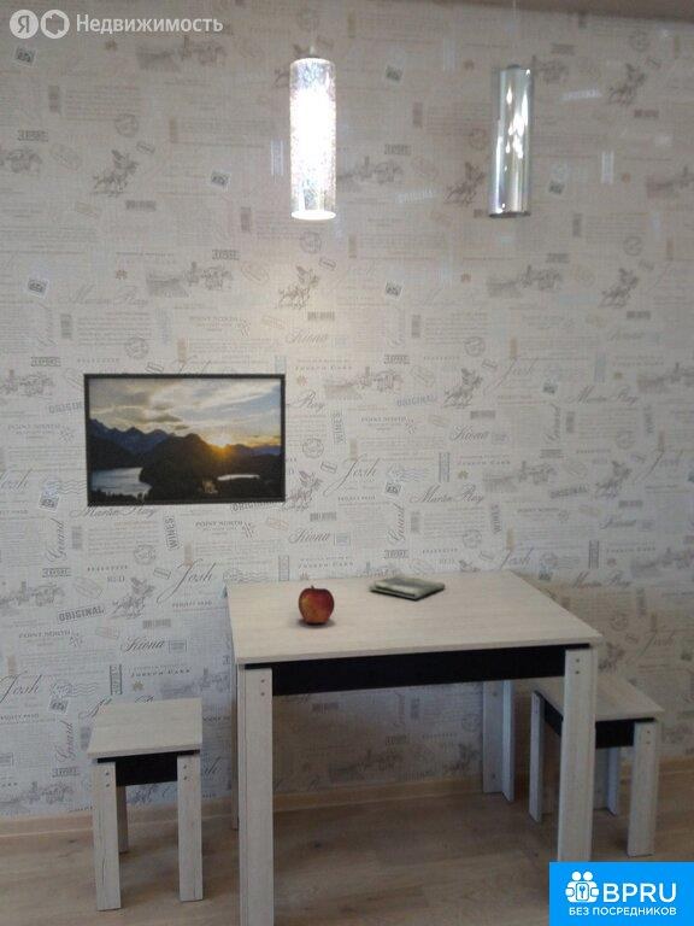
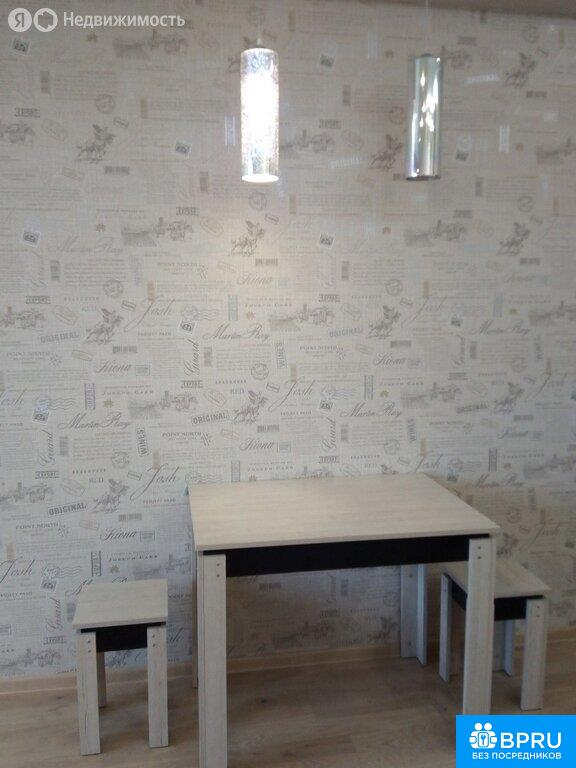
- fruit [298,584,336,625]
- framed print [82,373,287,509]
- dish towel [367,574,447,600]
